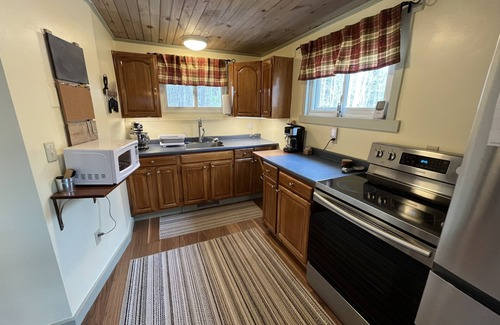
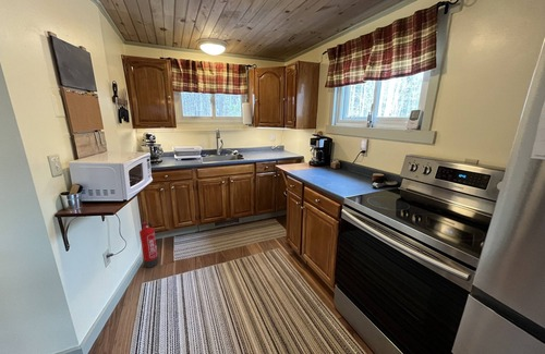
+ fire extinguisher [138,221,159,269]
